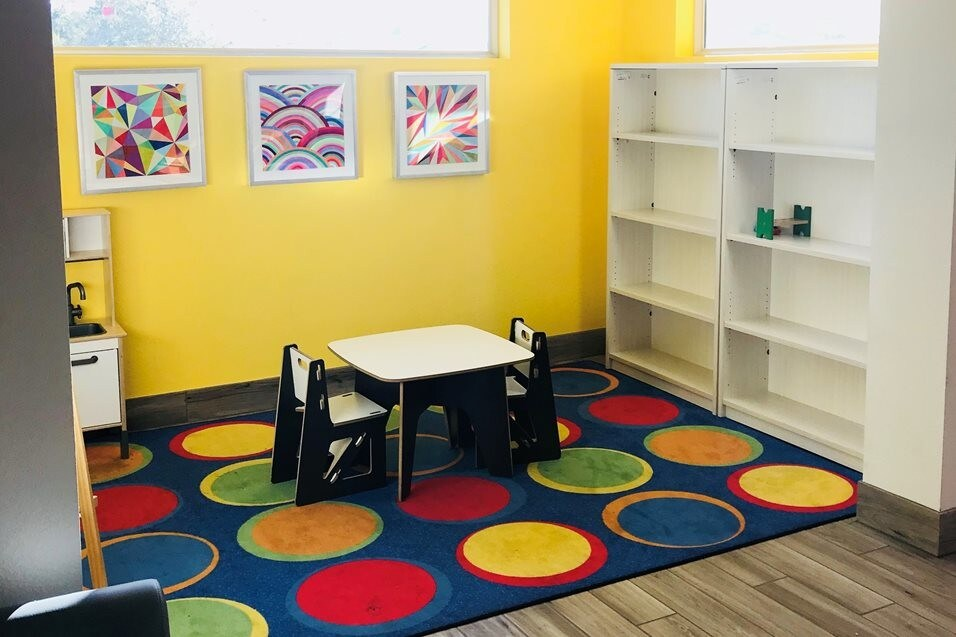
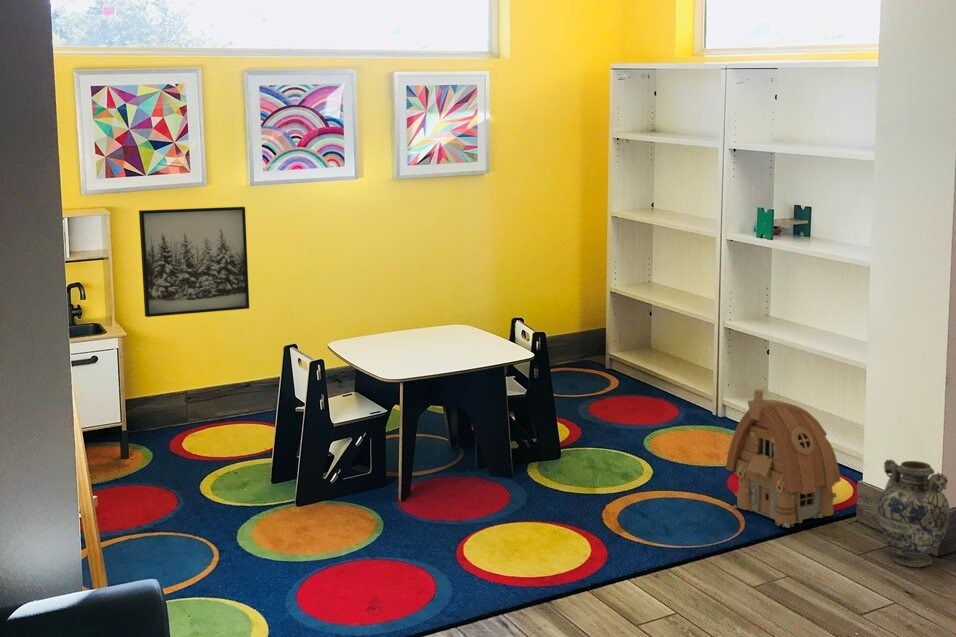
+ wall art [138,206,250,318]
+ vase [877,458,951,568]
+ toy house [725,389,842,528]
